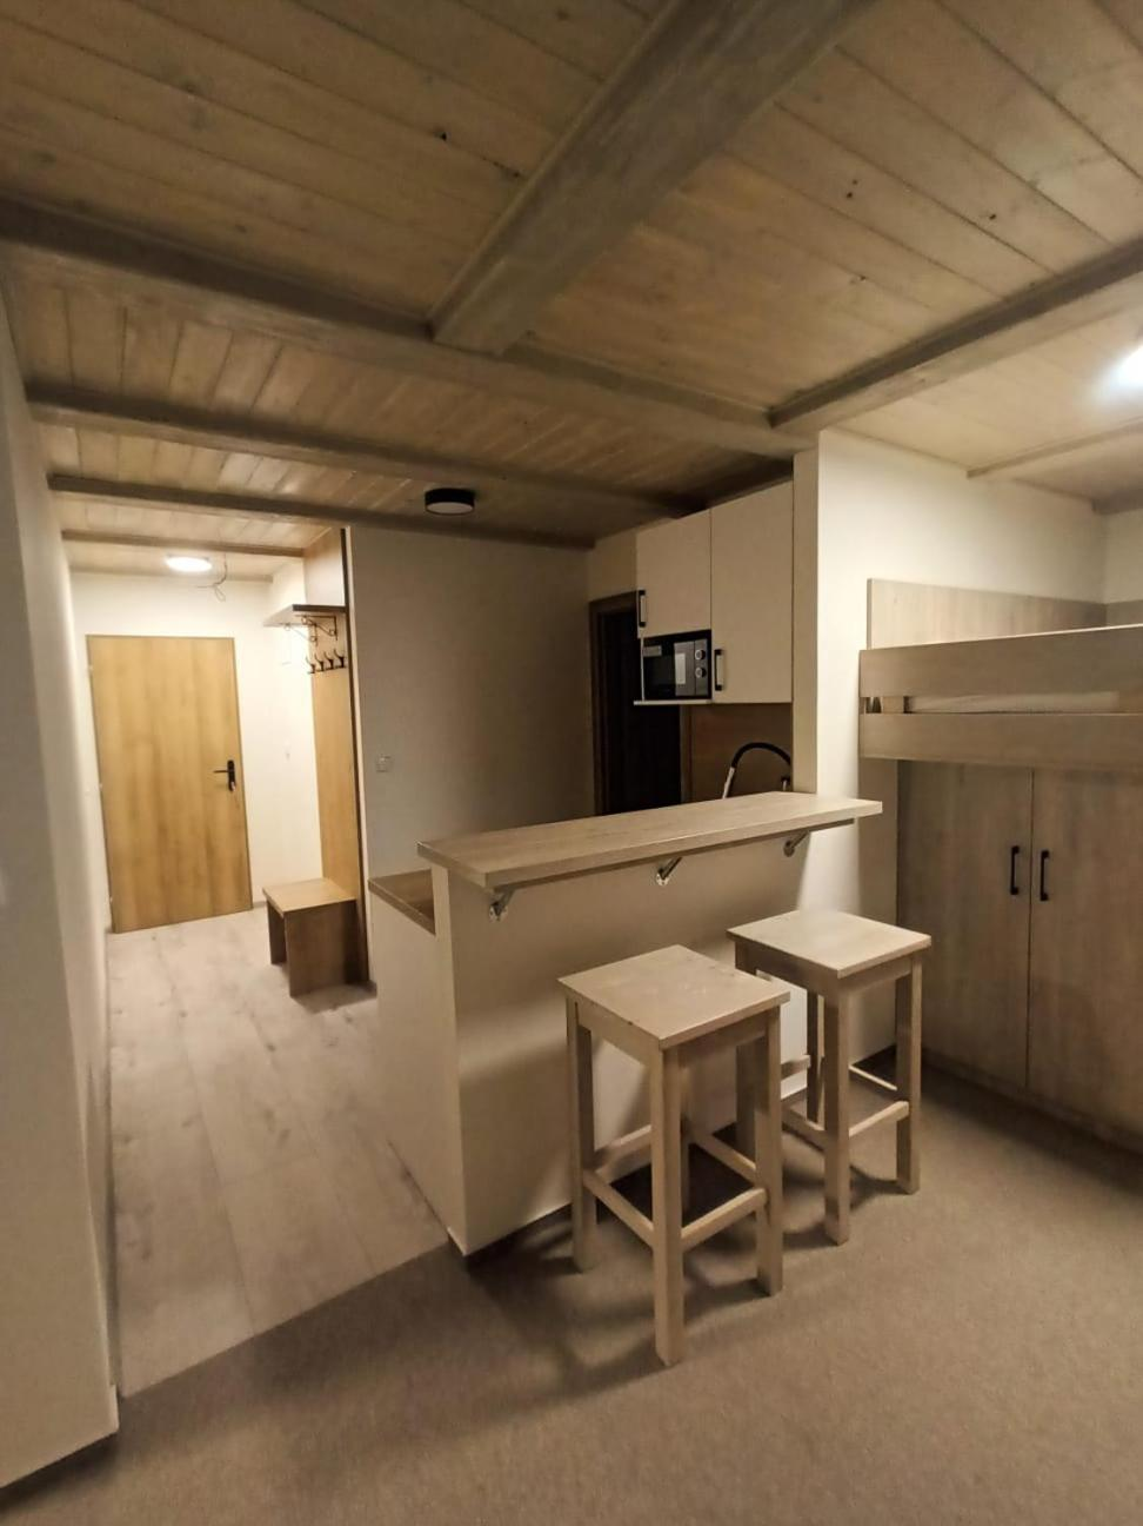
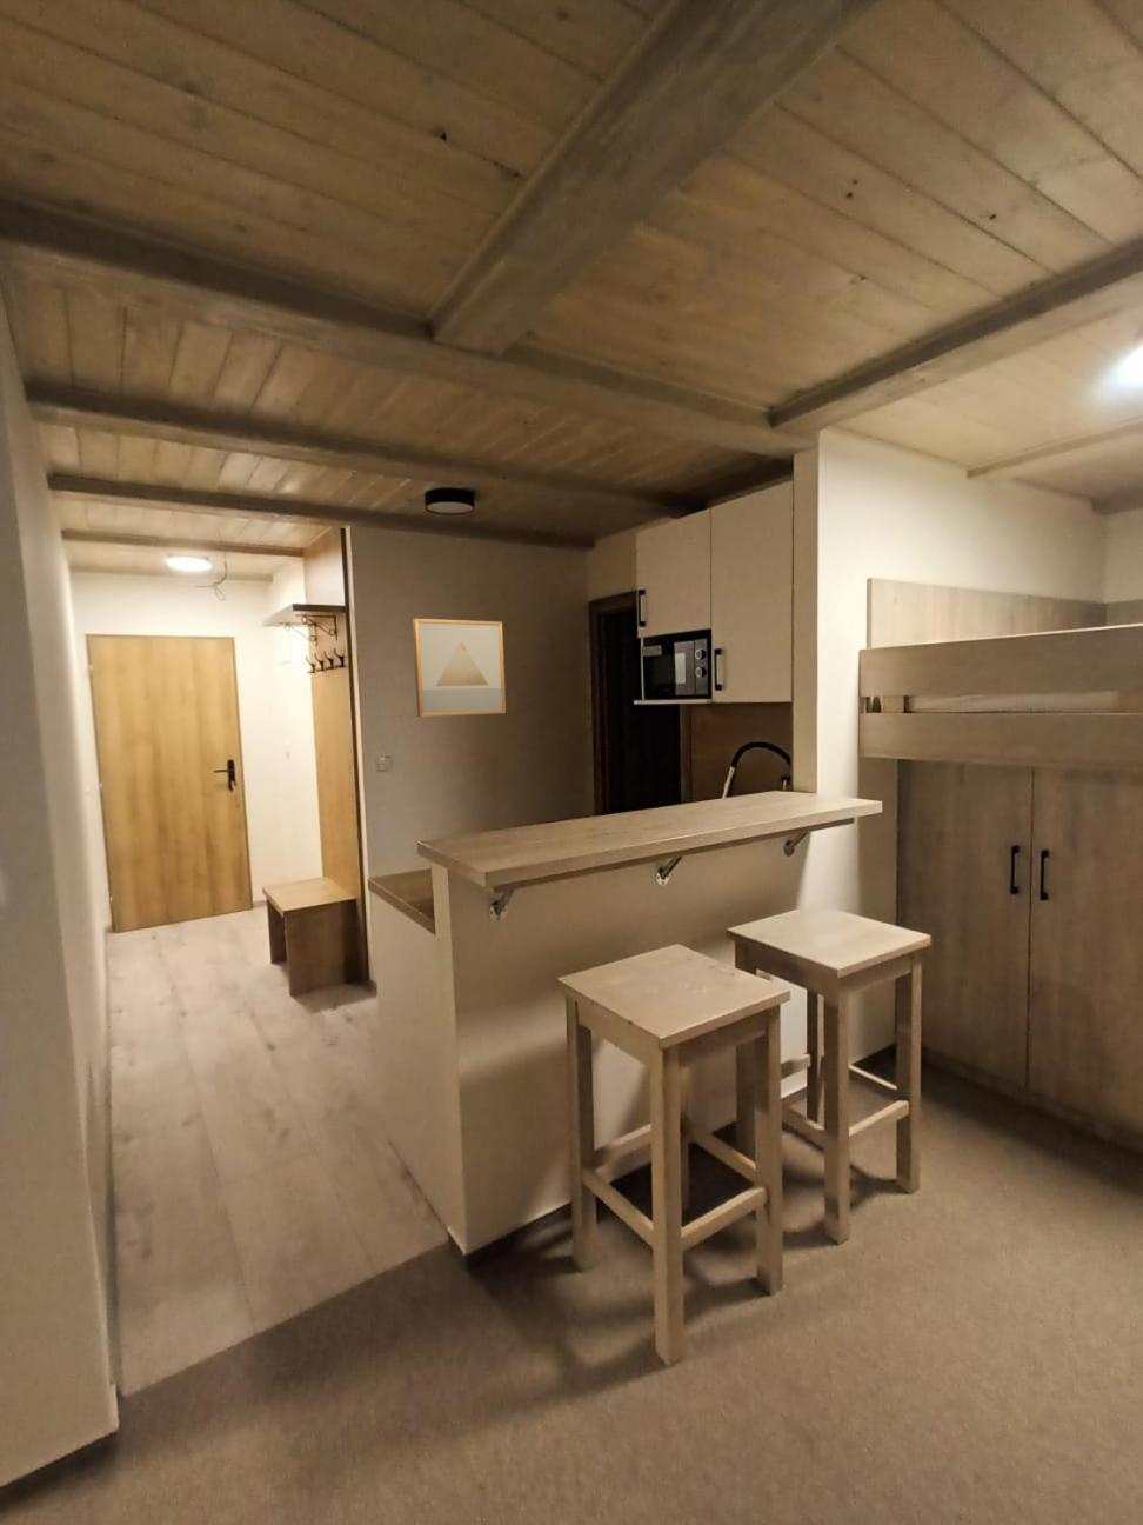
+ wall art [412,617,507,718]
